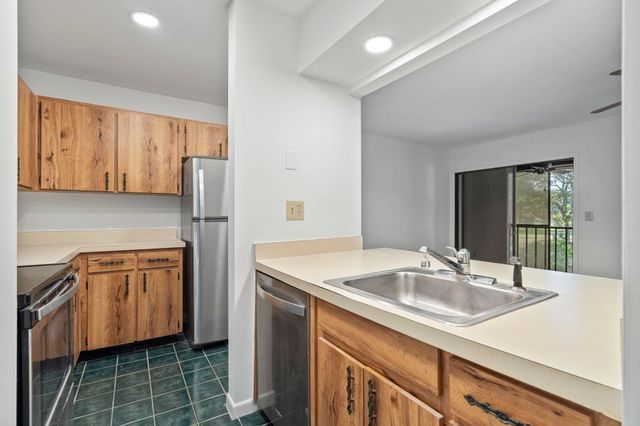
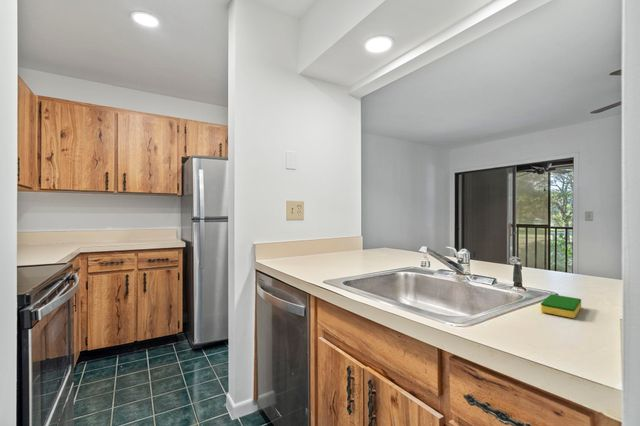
+ dish sponge [540,293,582,319]
